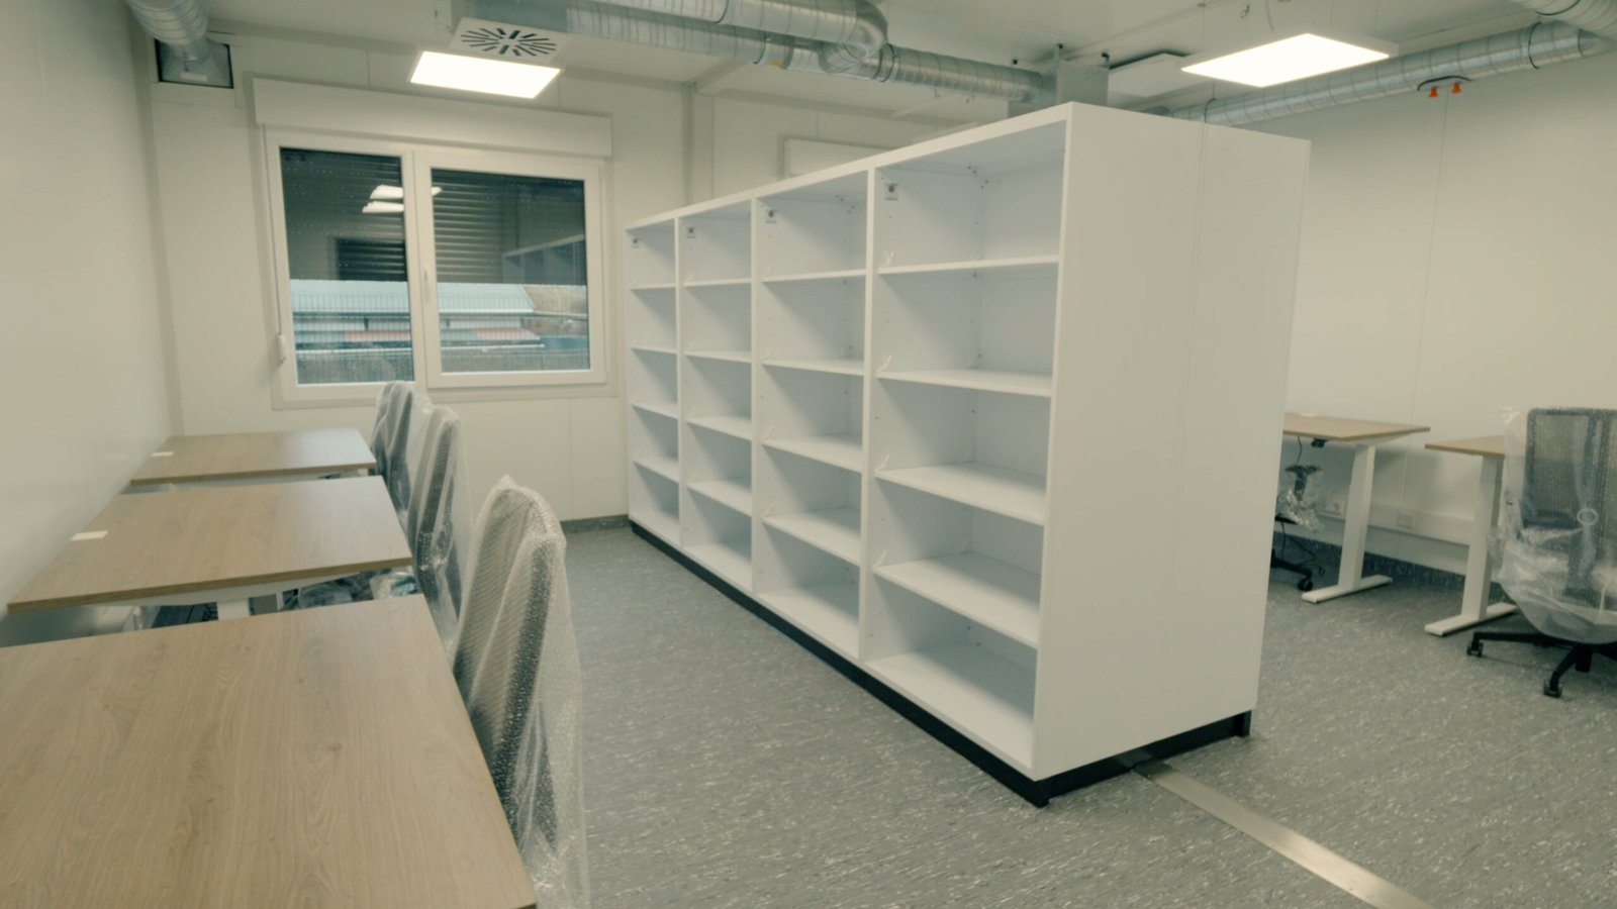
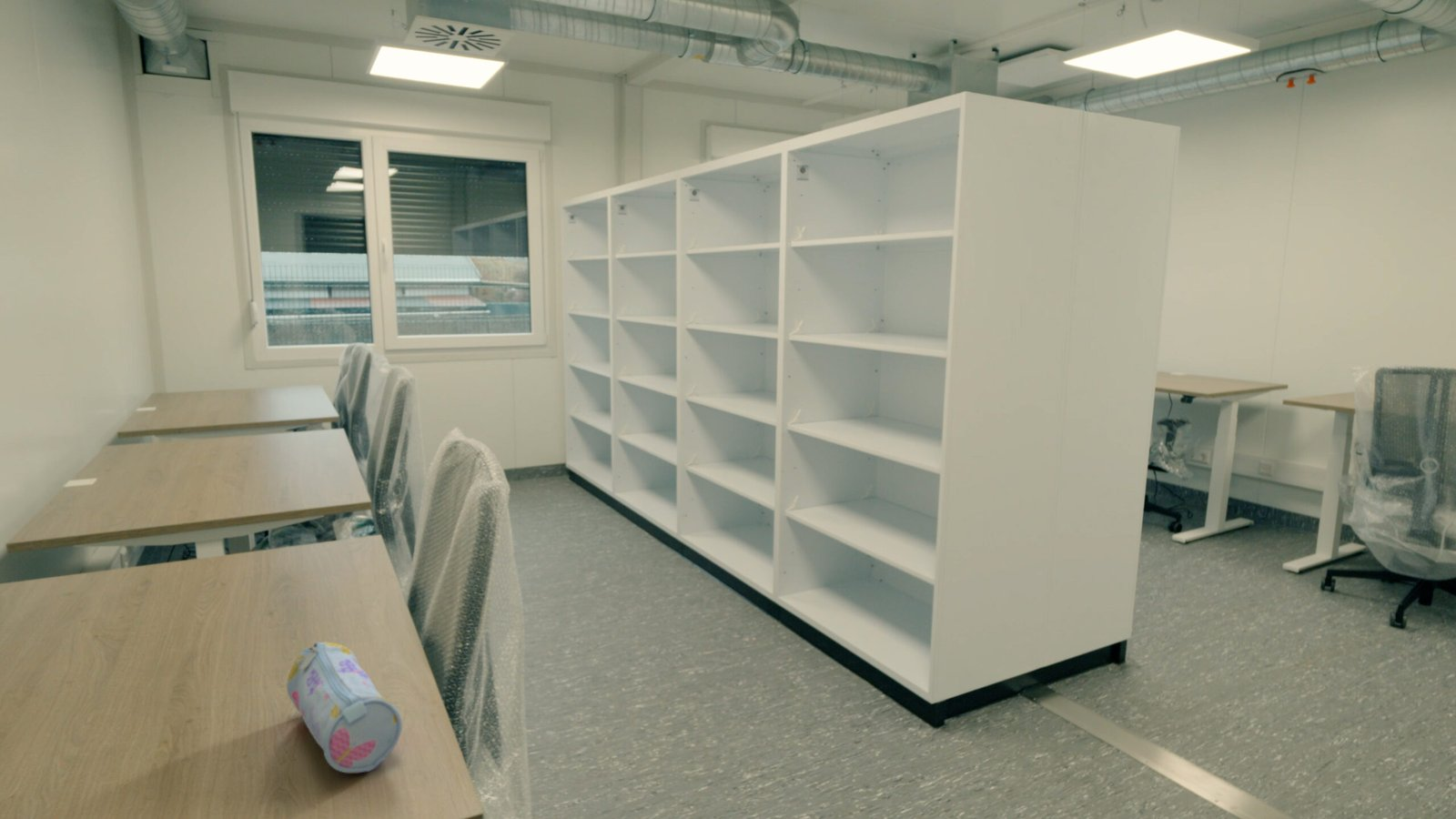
+ pencil case [286,641,403,773]
